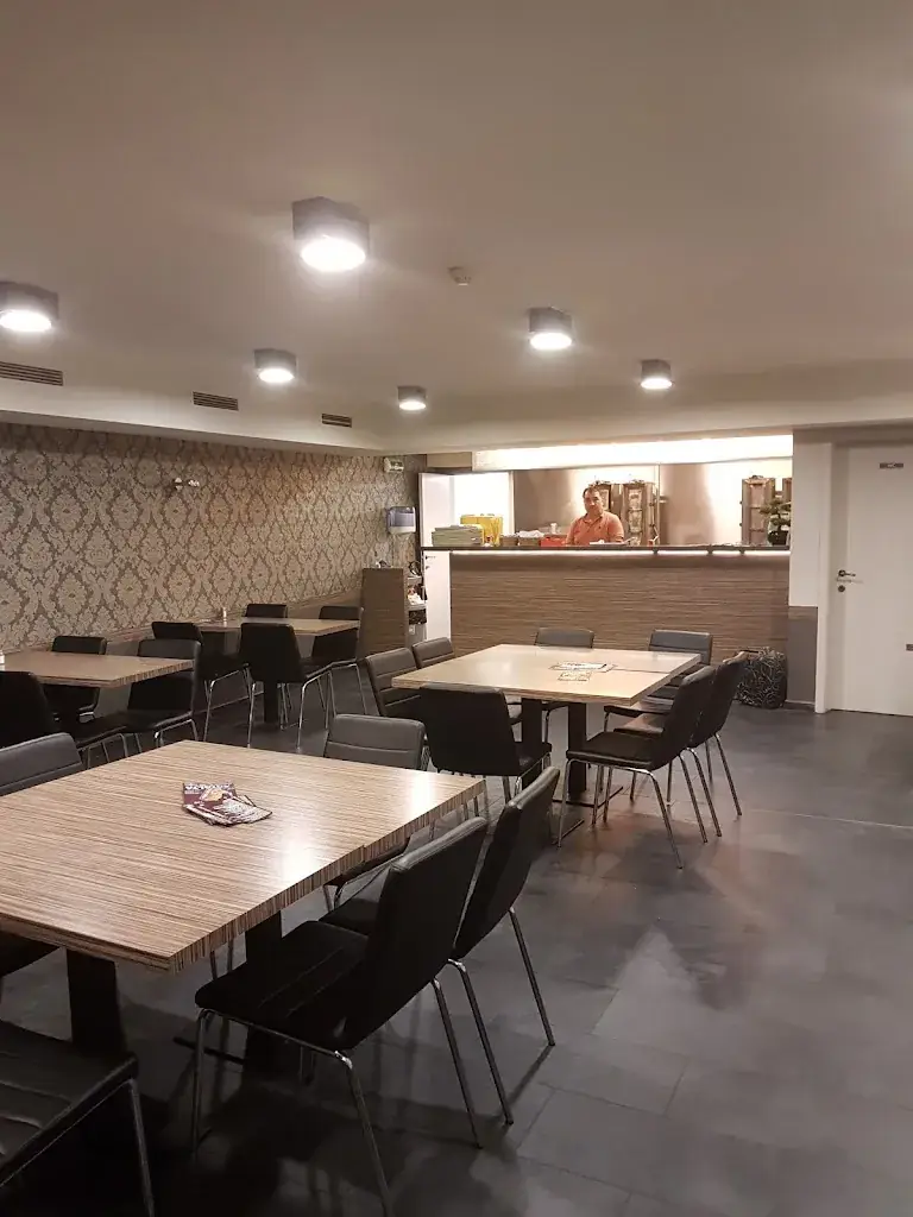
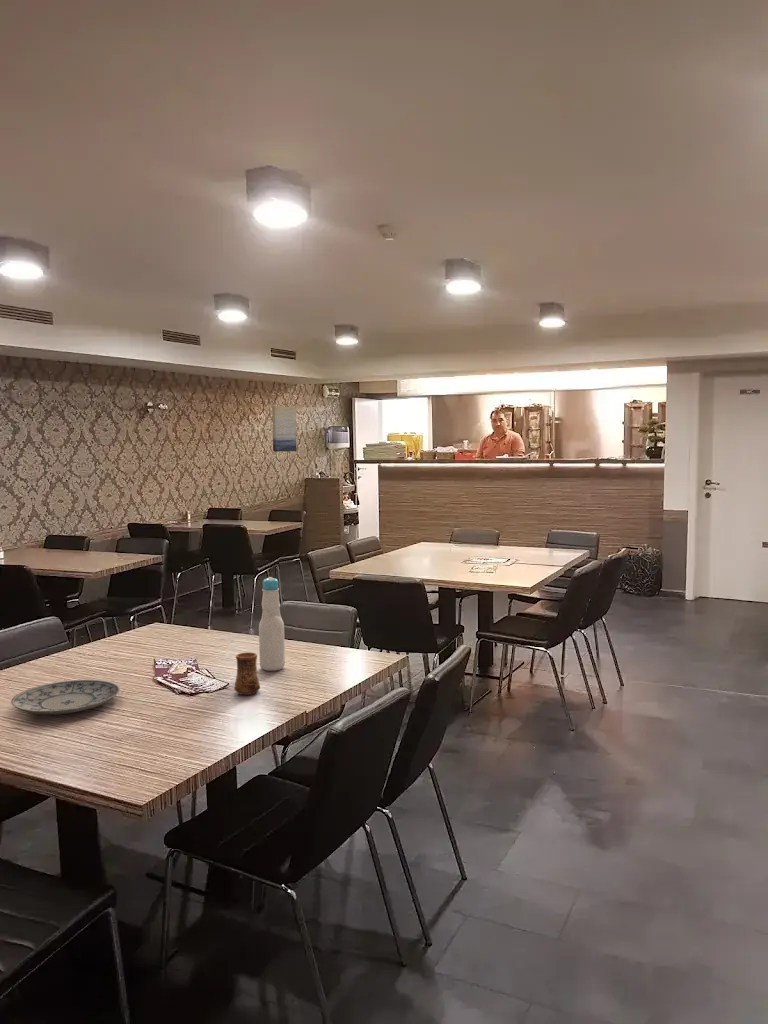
+ plate [10,679,121,715]
+ cup [233,651,261,696]
+ wall art [271,405,297,452]
+ bottle [258,576,286,672]
